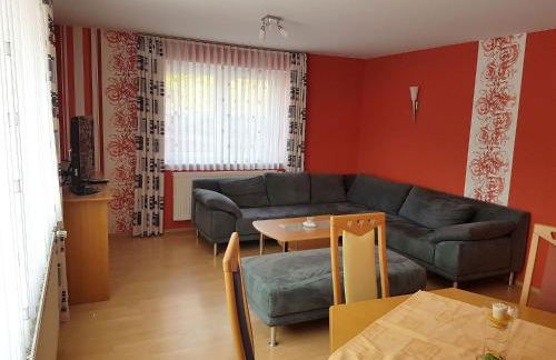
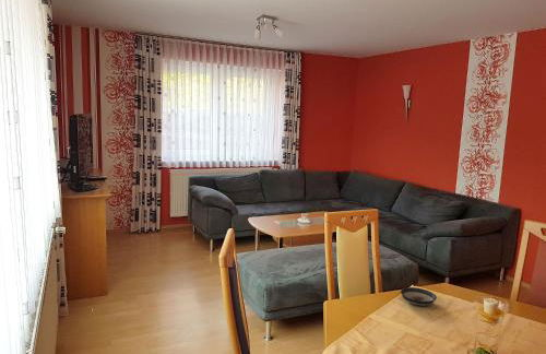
+ saucer [400,286,438,307]
